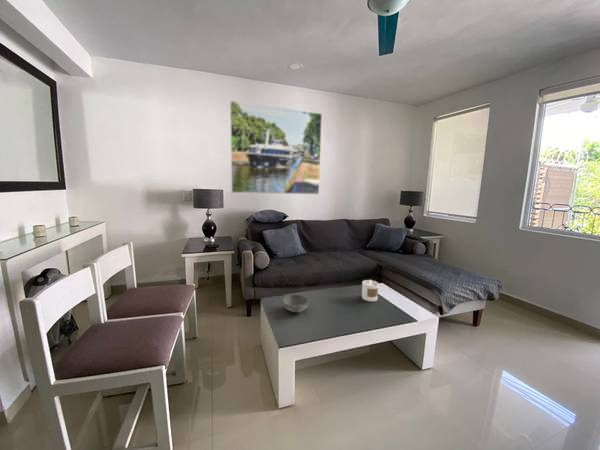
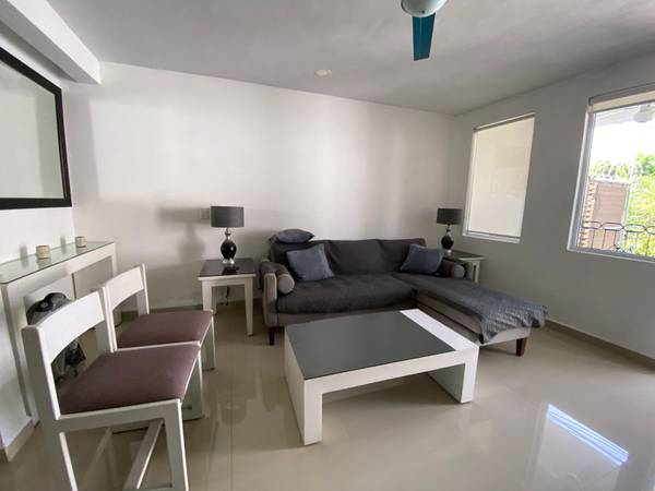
- bowl [282,294,310,313]
- candle [361,279,380,302]
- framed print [229,99,323,196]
